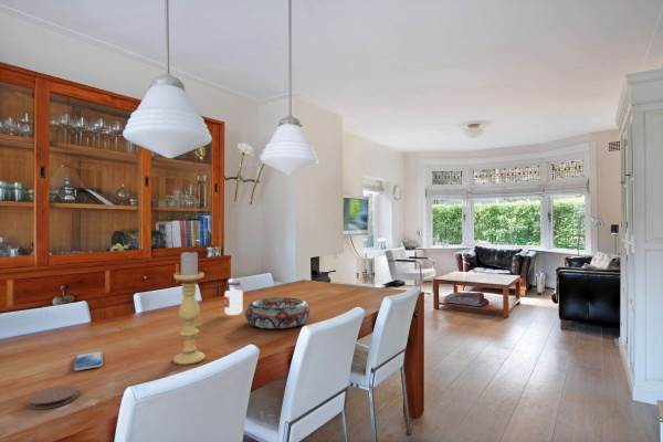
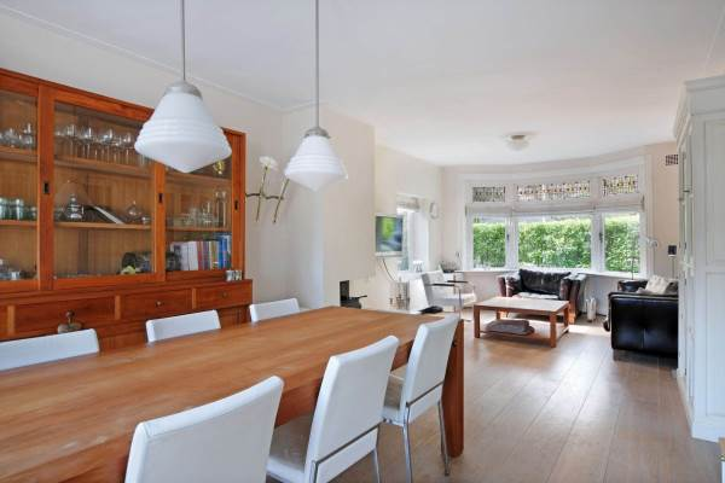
- jar [222,281,245,316]
- coaster [27,385,78,410]
- decorative bowl [244,296,311,329]
- candle holder [172,249,207,366]
- smartphone [73,350,104,372]
